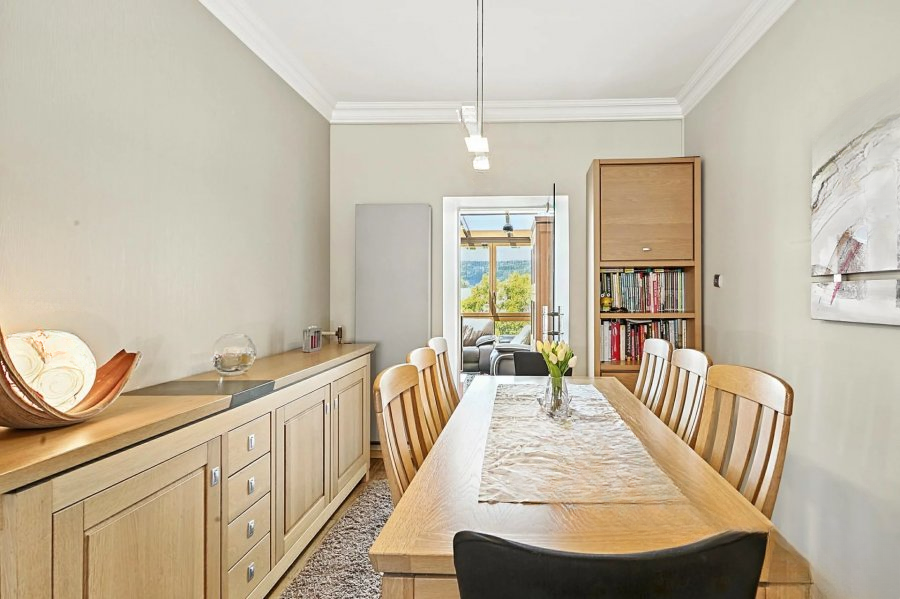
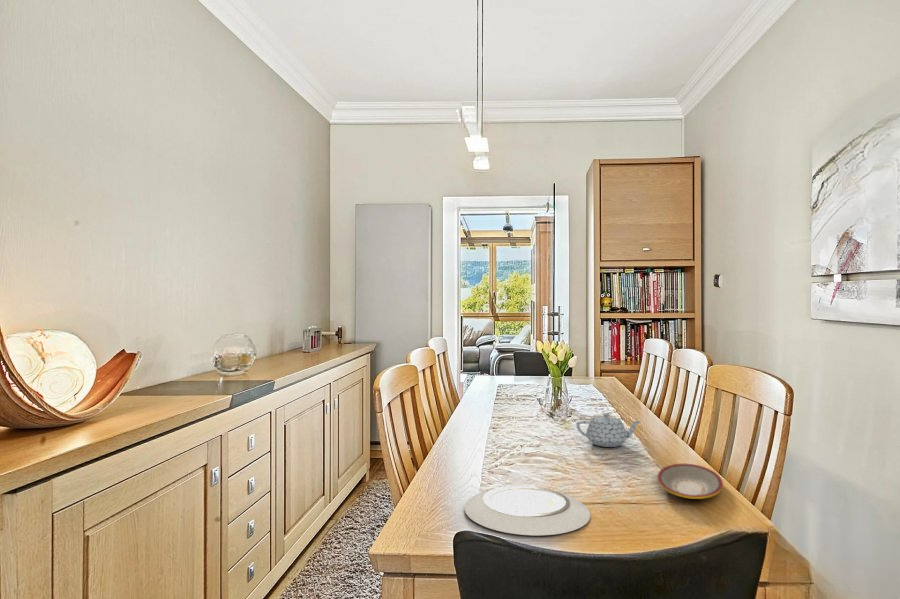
+ plate [463,485,592,537]
+ plate [656,463,724,500]
+ teapot [575,412,642,448]
